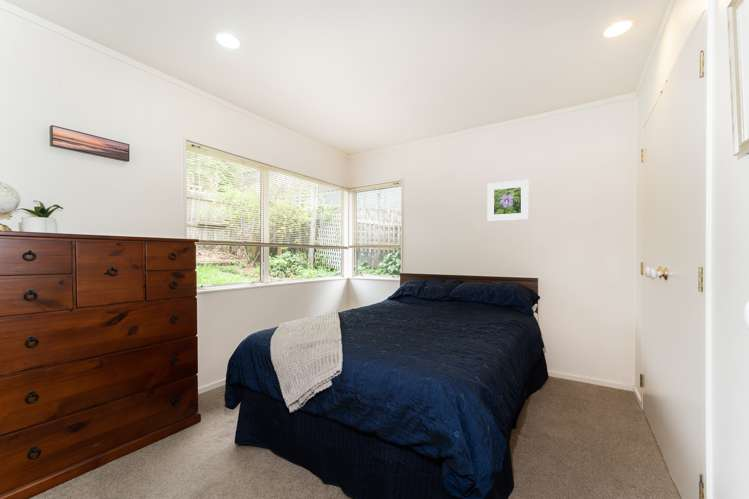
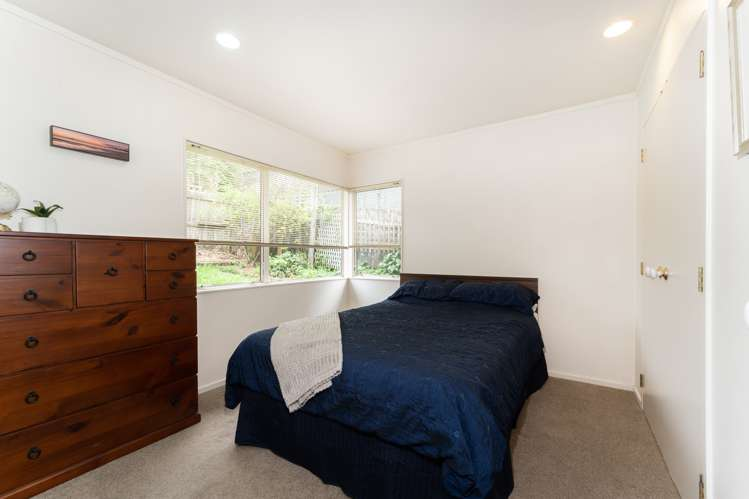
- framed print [486,179,529,222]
